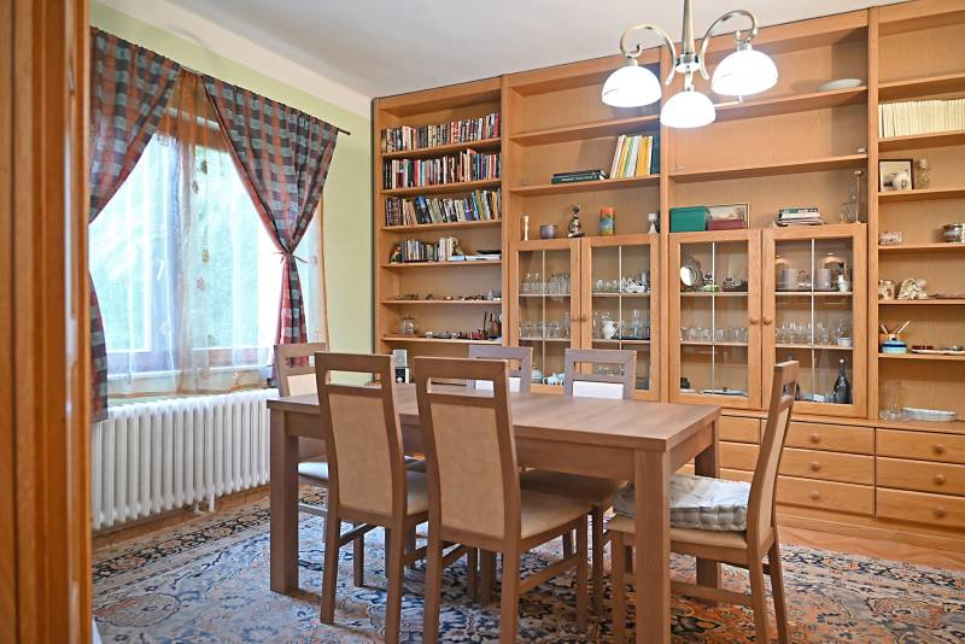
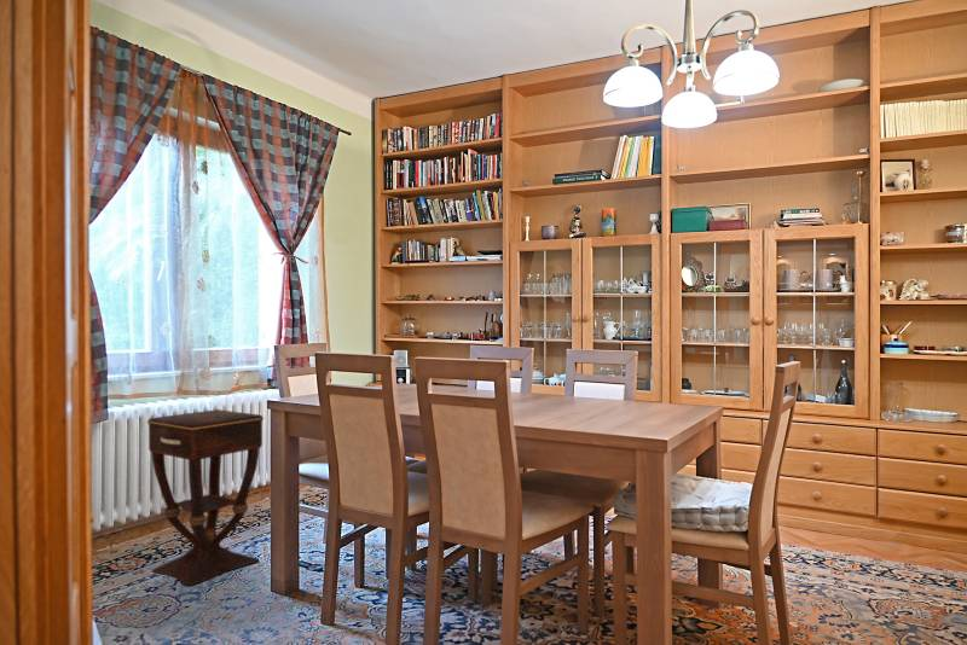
+ side table [146,408,265,587]
